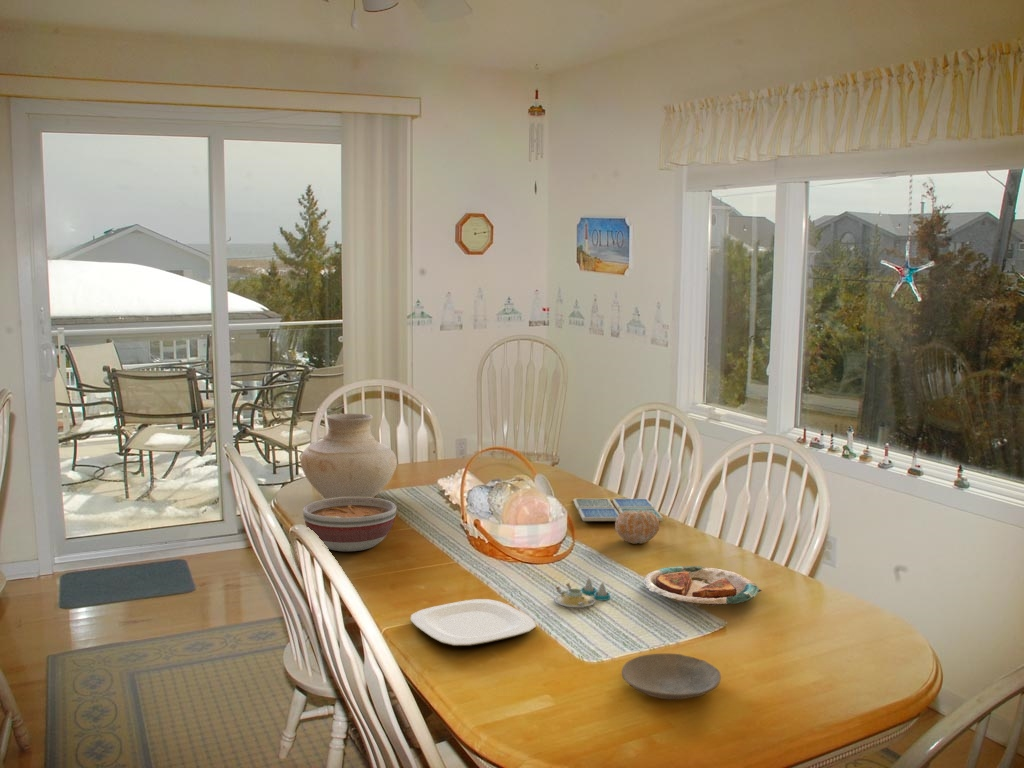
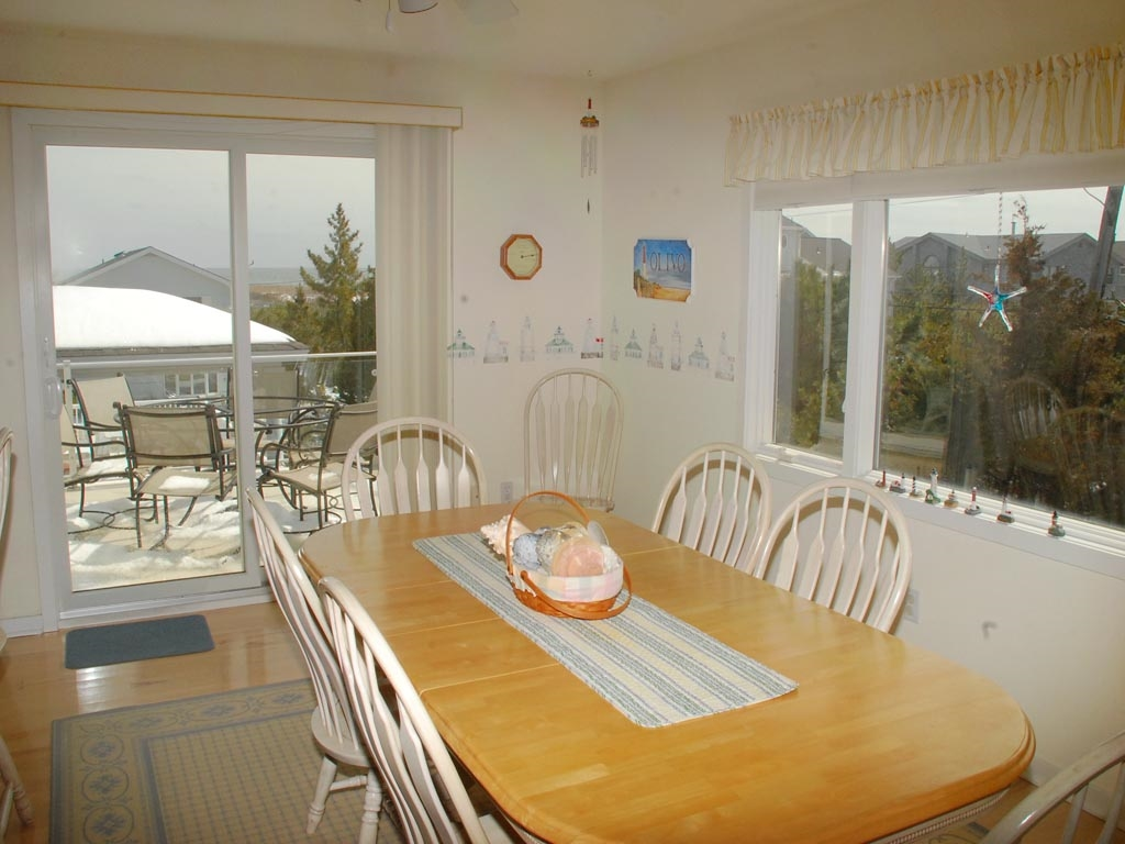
- salt and pepper shaker set [554,577,611,609]
- plate [410,598,537,647]
- drink coaster [573,498,664,522]
- fruit [614,511,661,545]
- bowl [302,497,398,552]
- vase [299,412,398,499]
- plate [643,565,763,607]
- plate [621,653,722,700]
